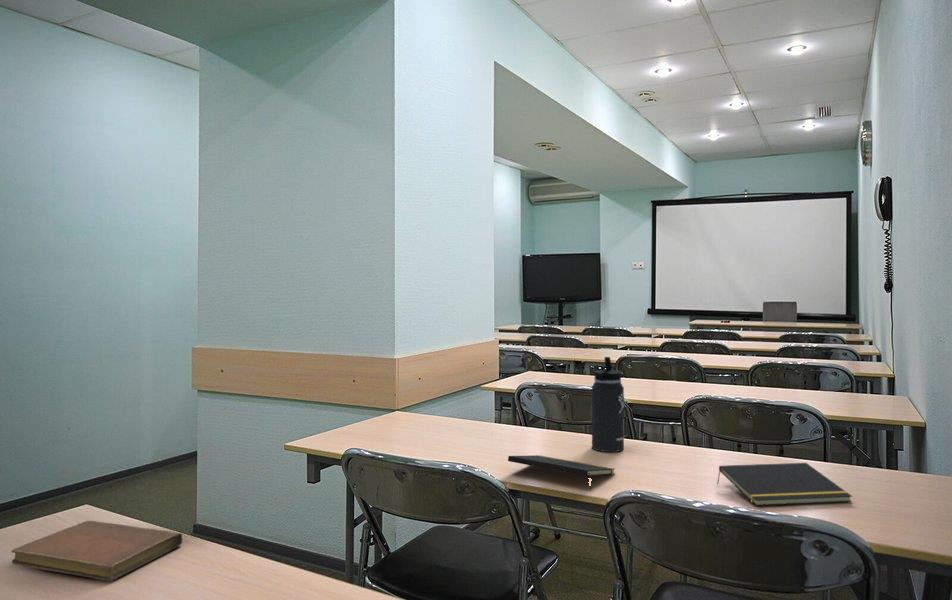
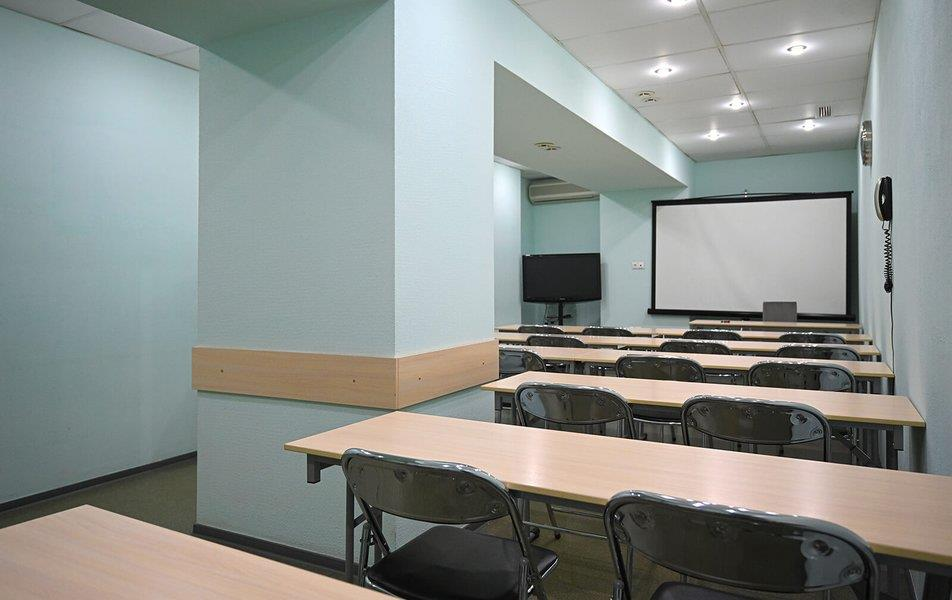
- notebook [11,520,183,582]
- notepad [507,454,616,491]
- thermos bottle [590,356,625,453]
- notepad [716,462,853,507]
